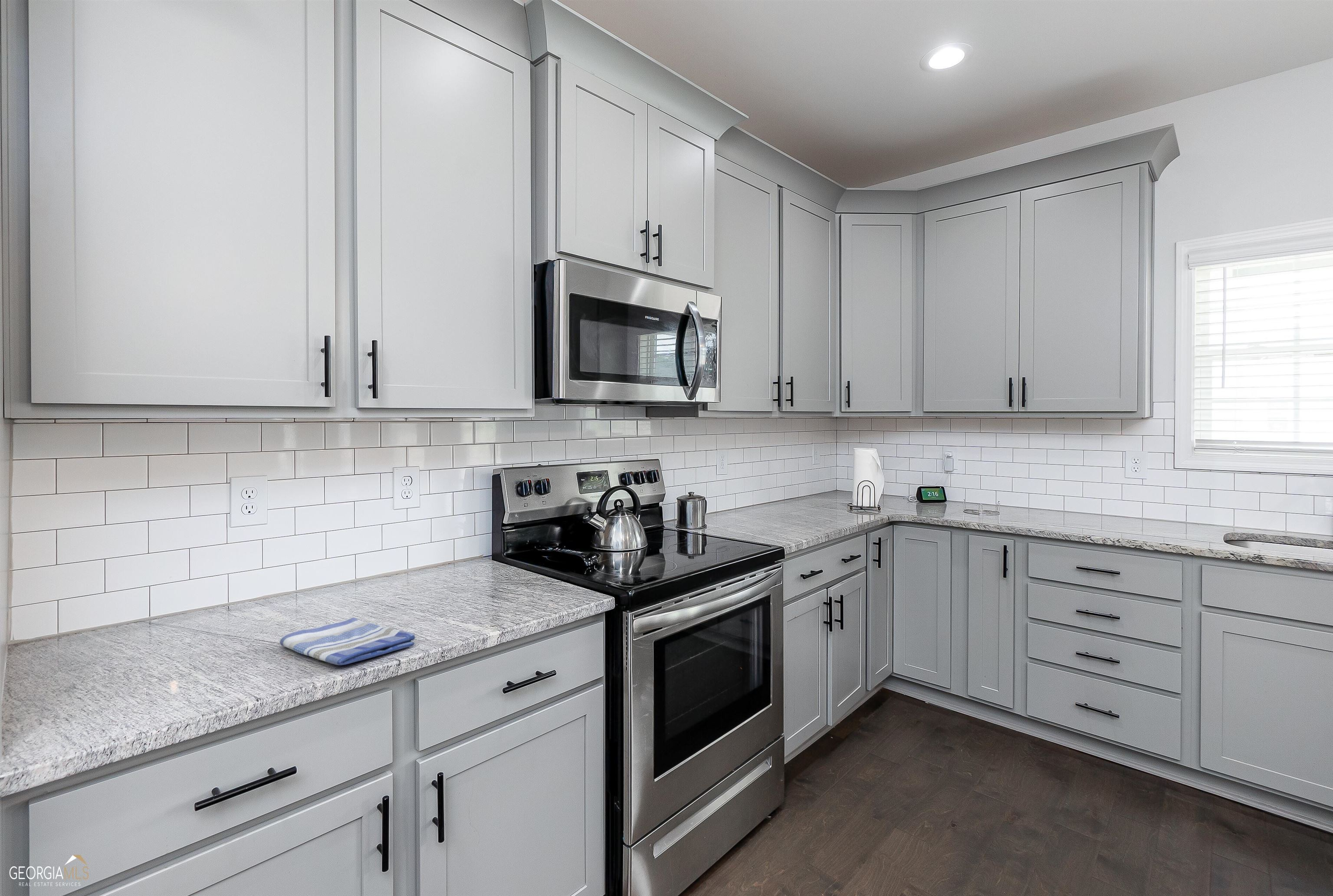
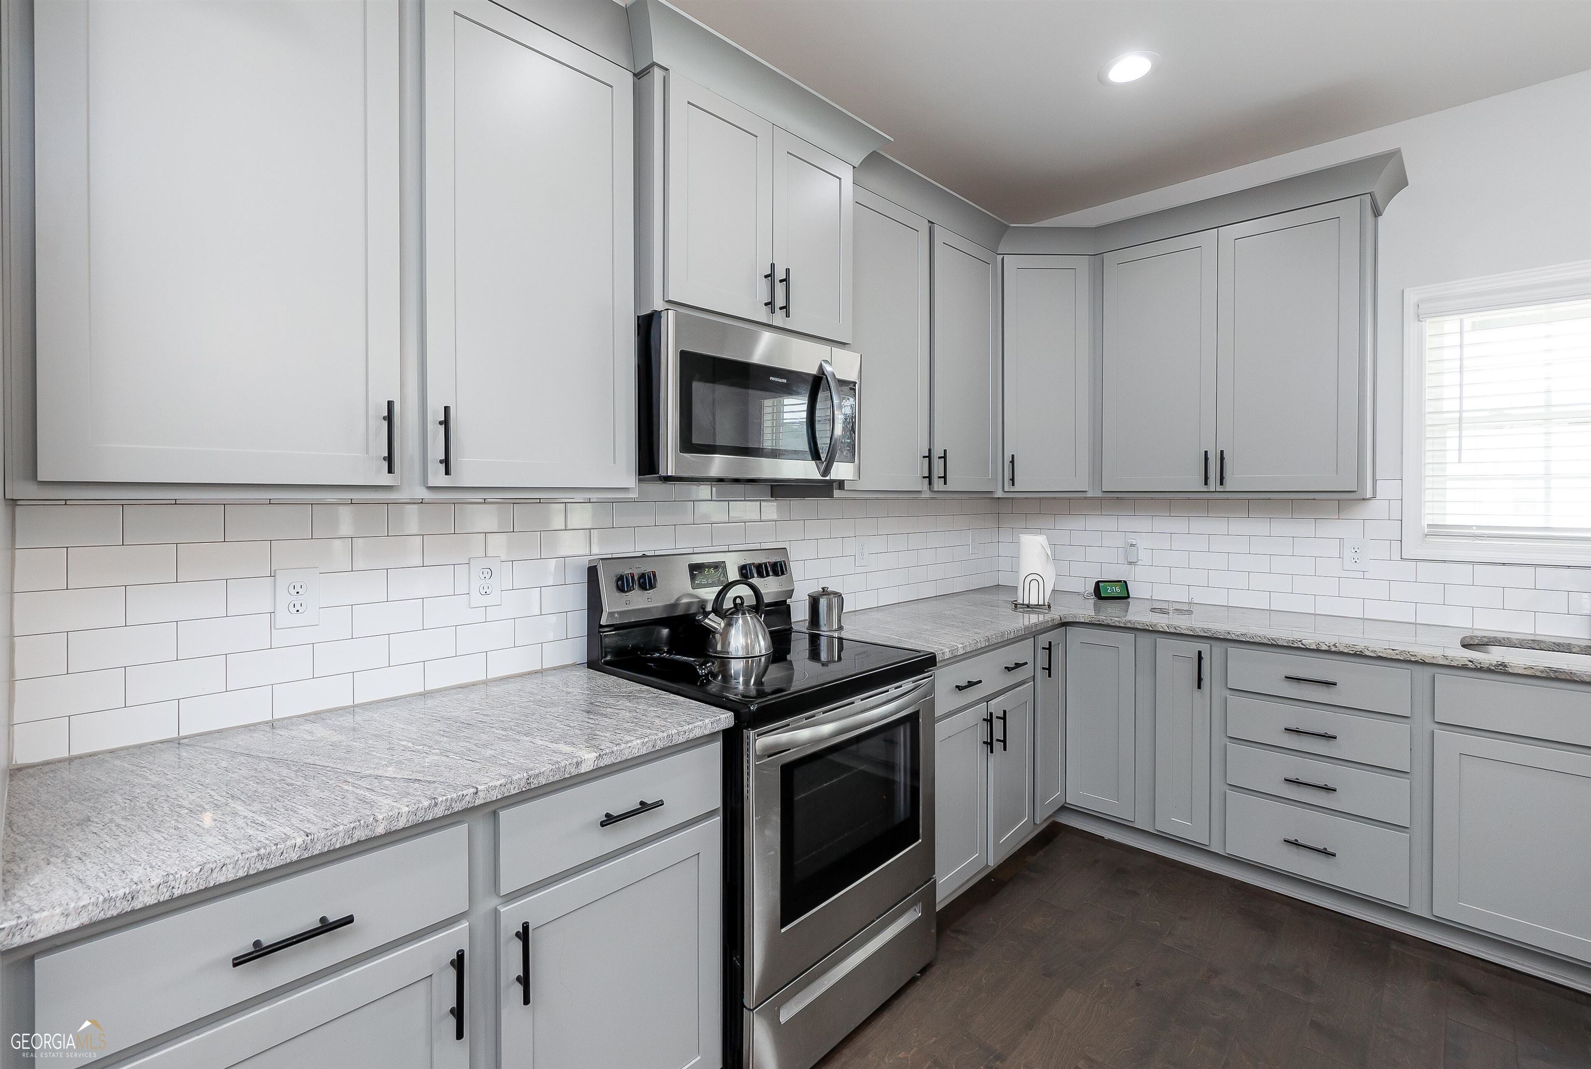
- dish towel [279,617,415,666]
